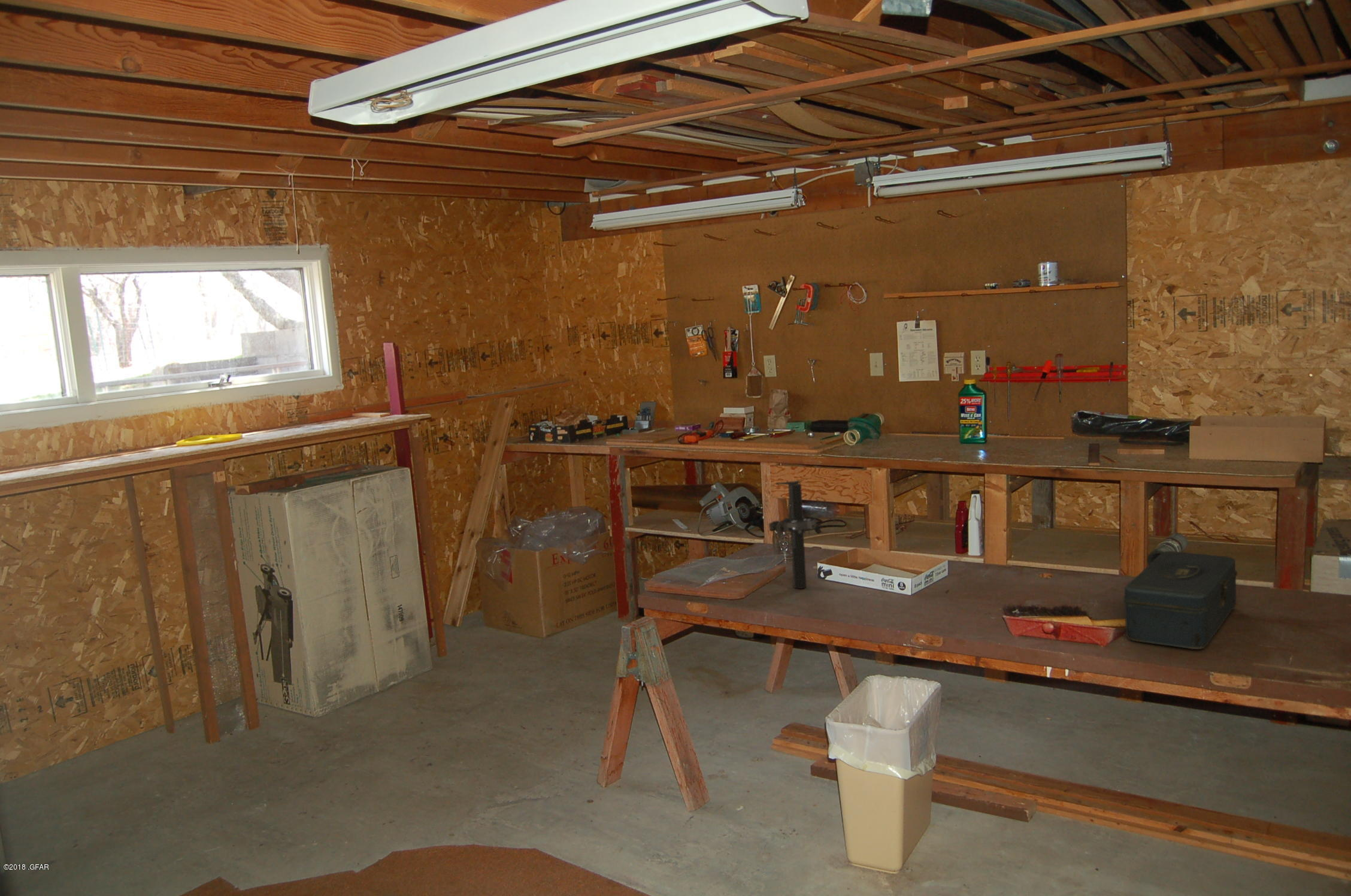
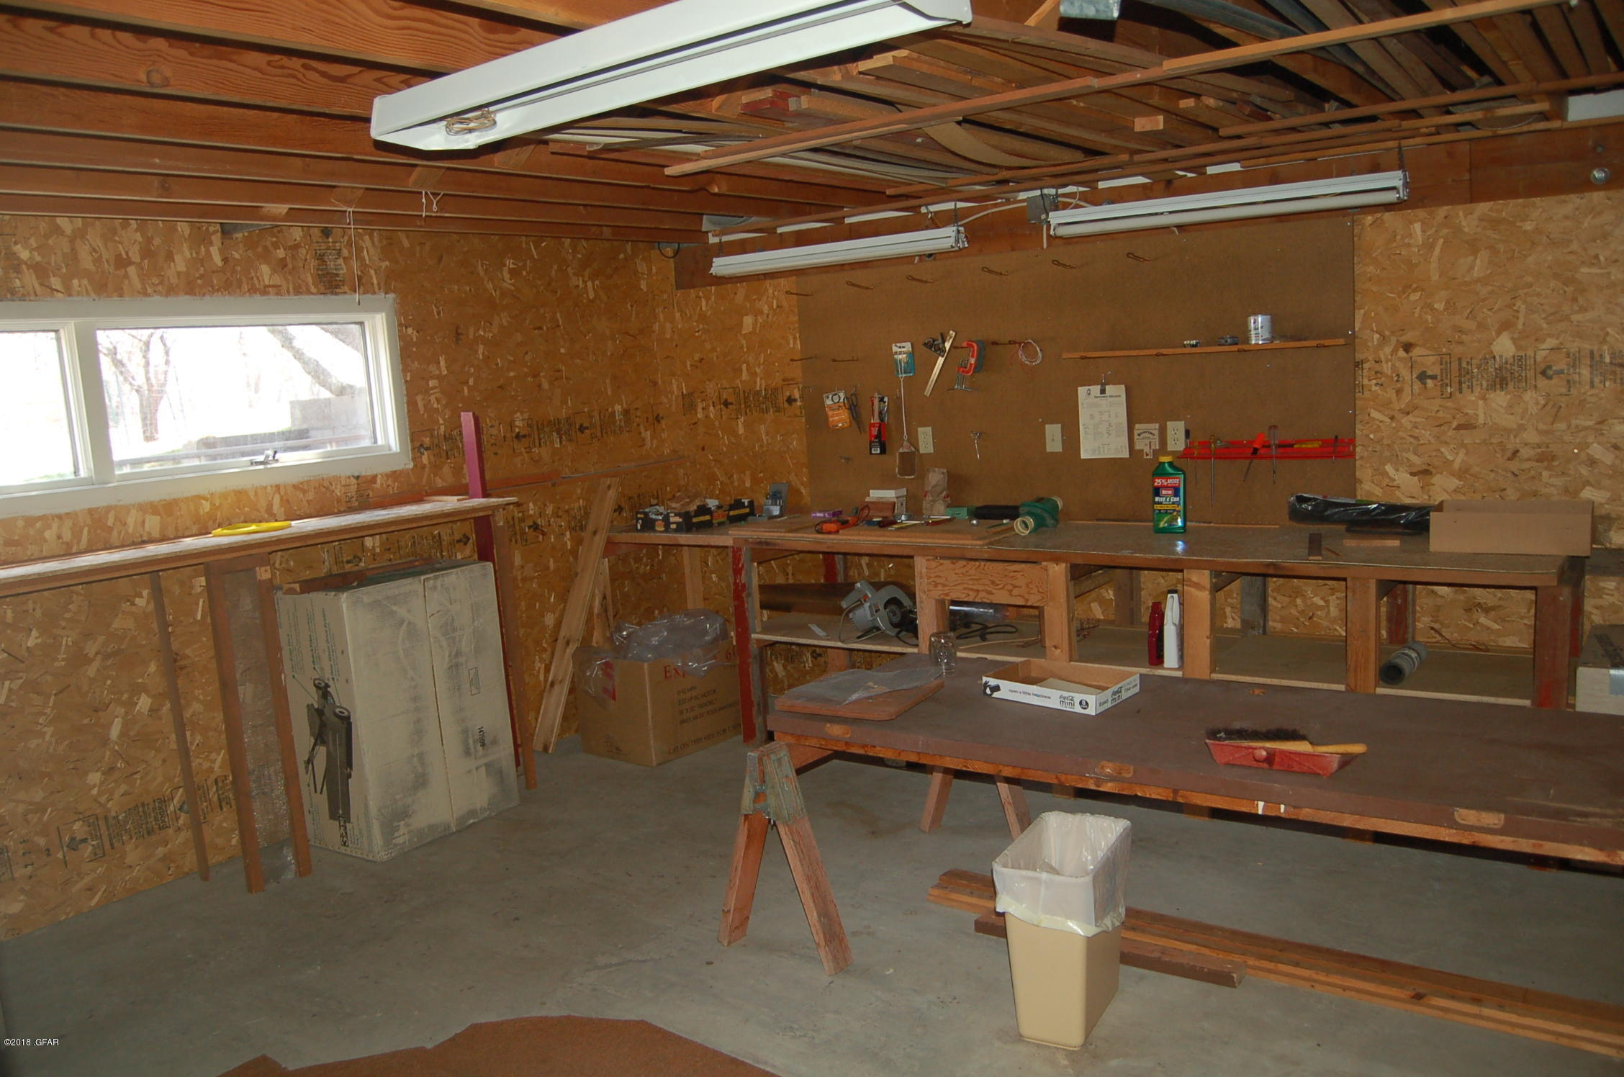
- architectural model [768,479,817,589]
- toolbox [1123,550,1238,650]
